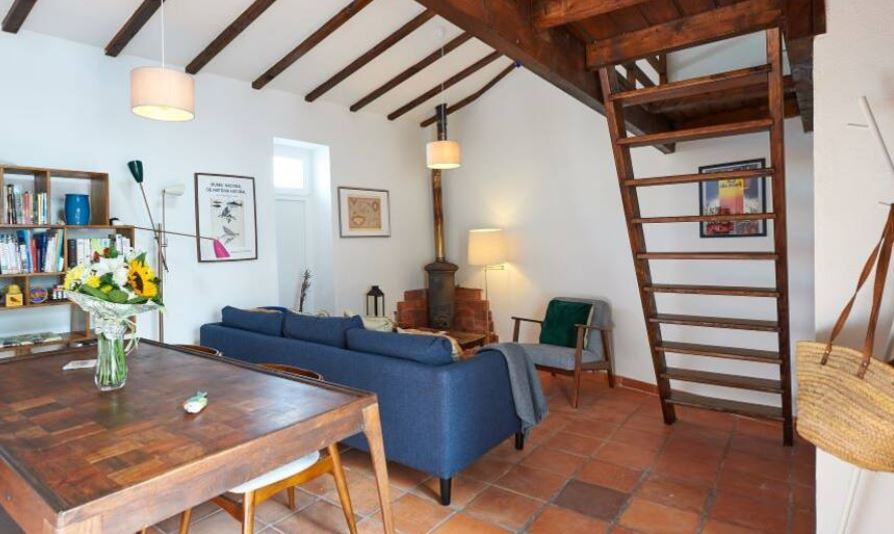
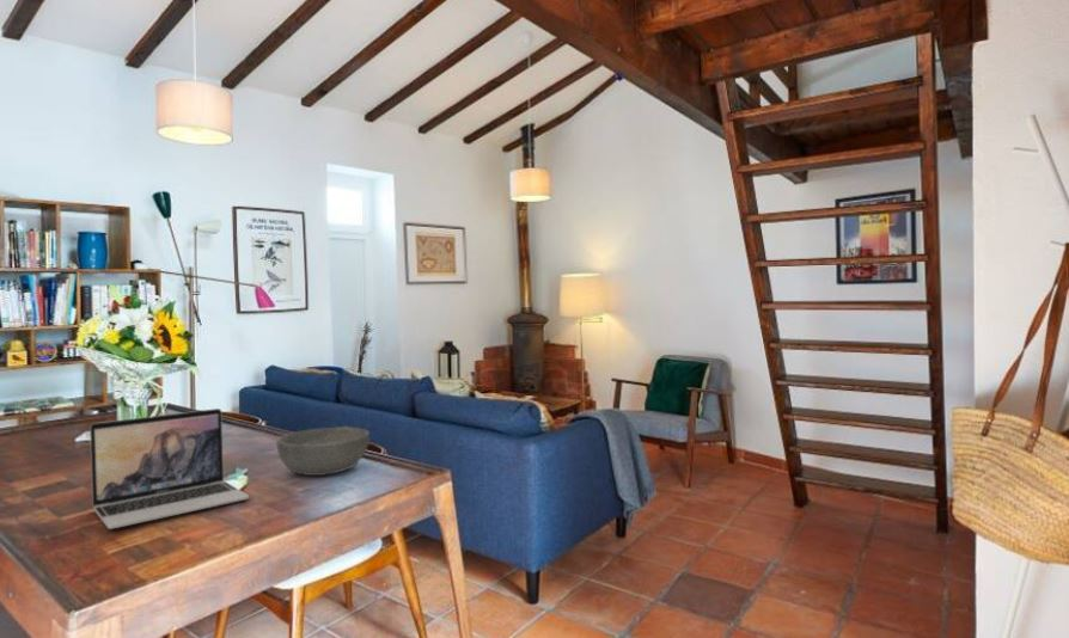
+ laptop [88,407,250,530]
+ bowl [275,425,371,477]
